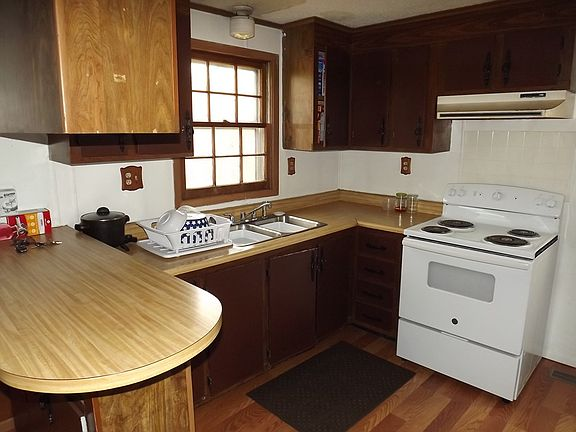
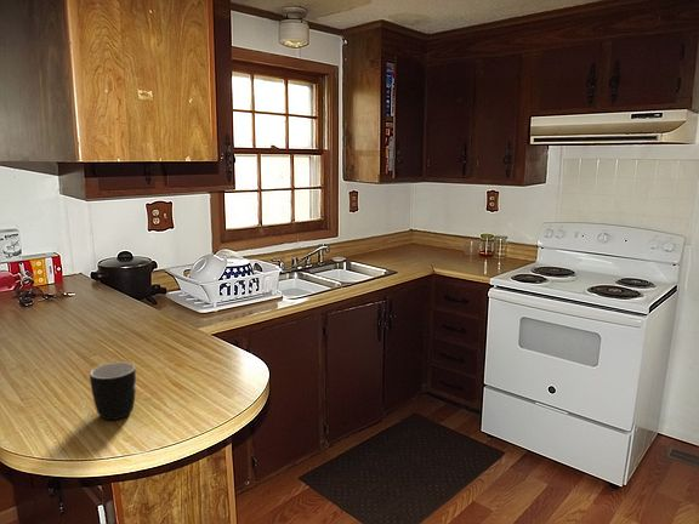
+ mug [89,361,137,421]
